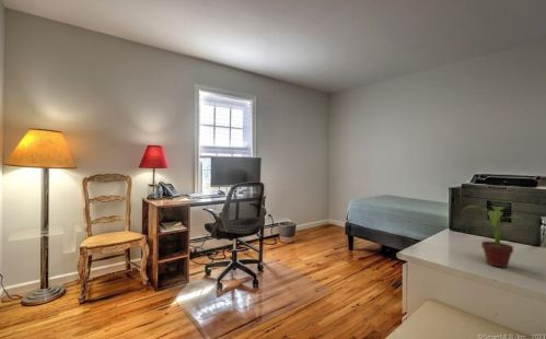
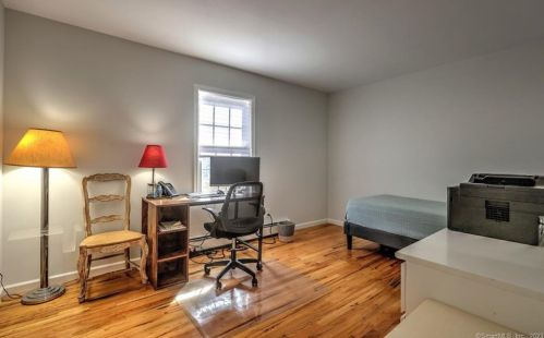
- potted plant [460,204,537,269]
